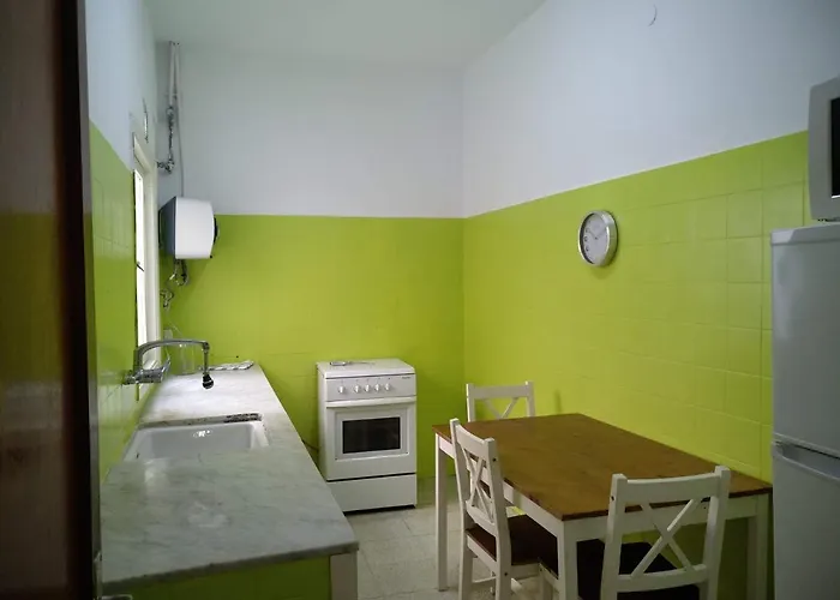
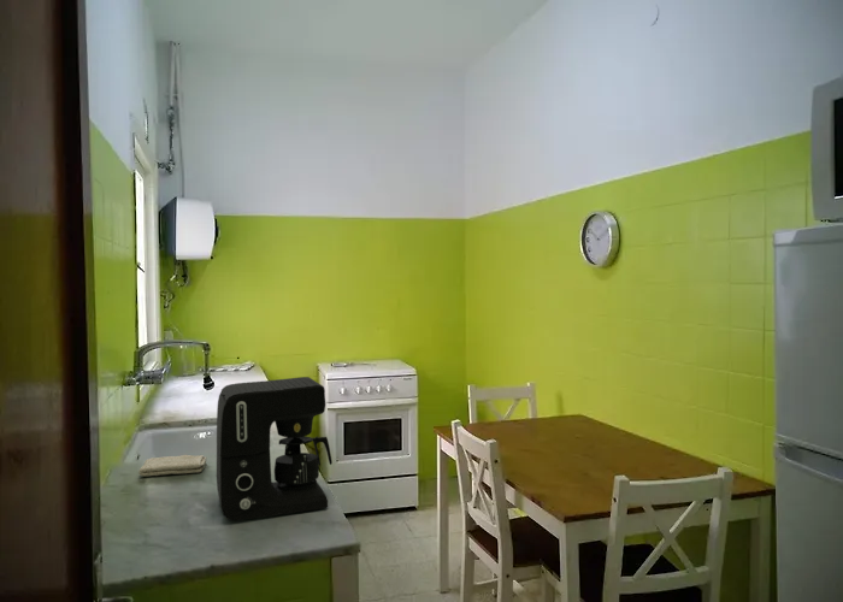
+ coffee maker [216,376,334,521]
+ washcloth [137,454,208,477]
